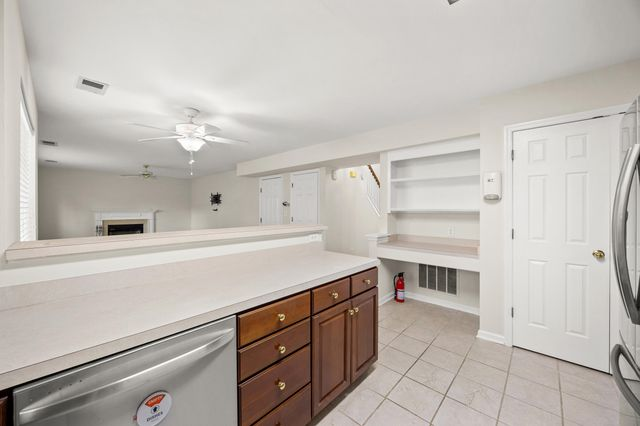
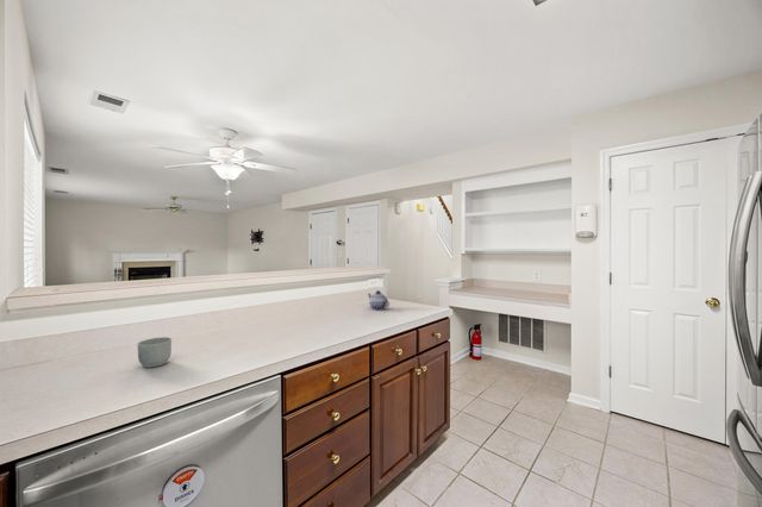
+ mug [137,336,173,369]
+ teapot [367,289,391,311]
